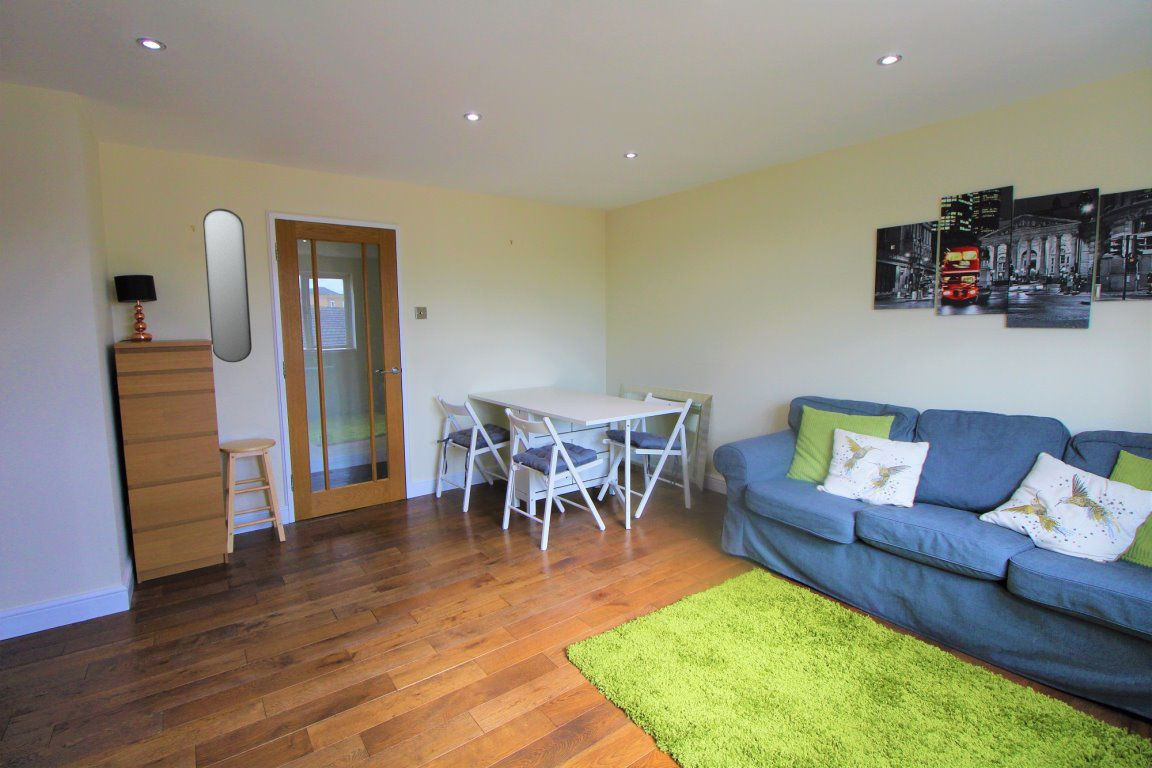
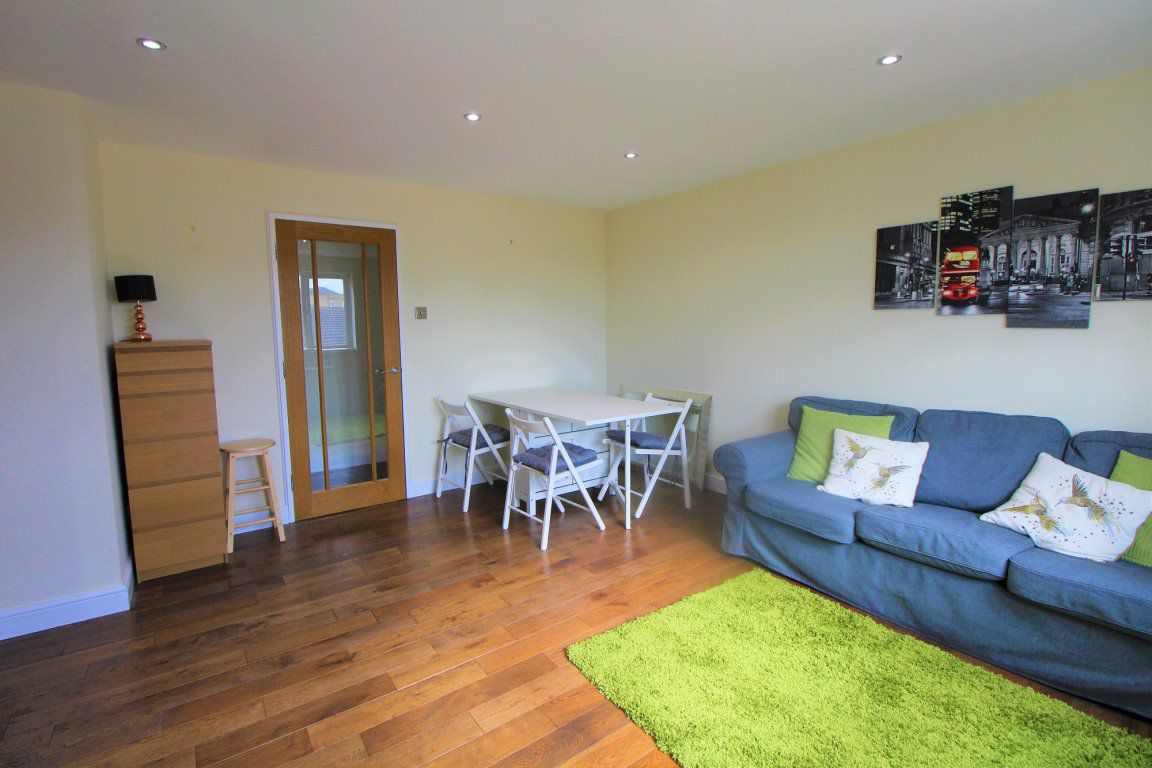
- home mirror [202,208,253,363]
